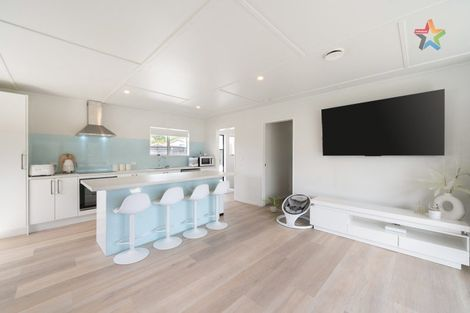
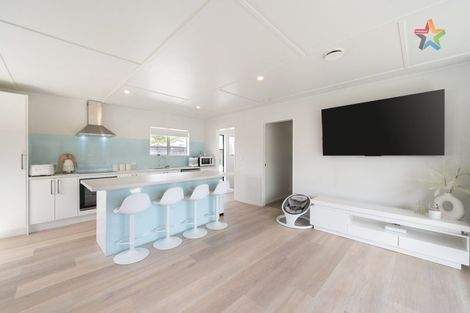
- potted plant [262,195,283,214]
